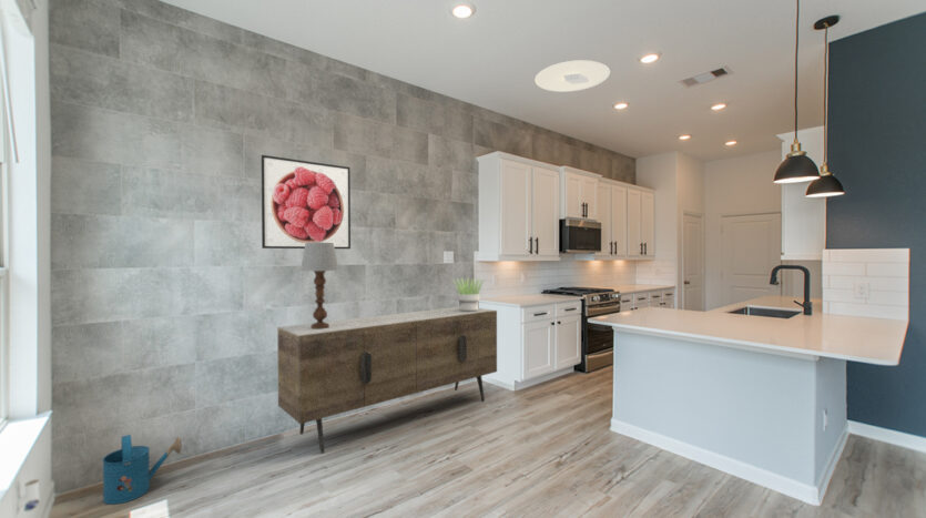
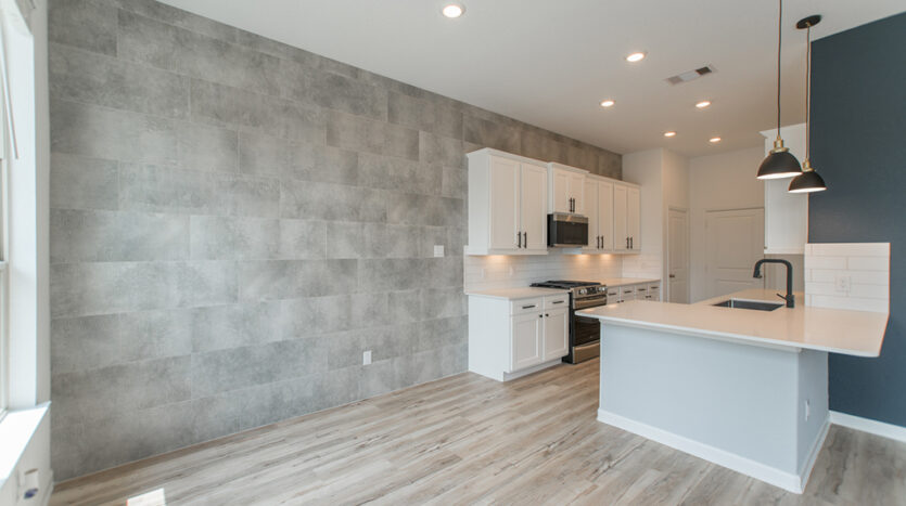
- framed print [261,154,352,250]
- table lamp [299,243,340,329]
- watering can [102,434,183,506]
- sideboard [276,306,498,454]
- ceiling light [533,59,611,93]
- potted plant [451,277,487,312]
